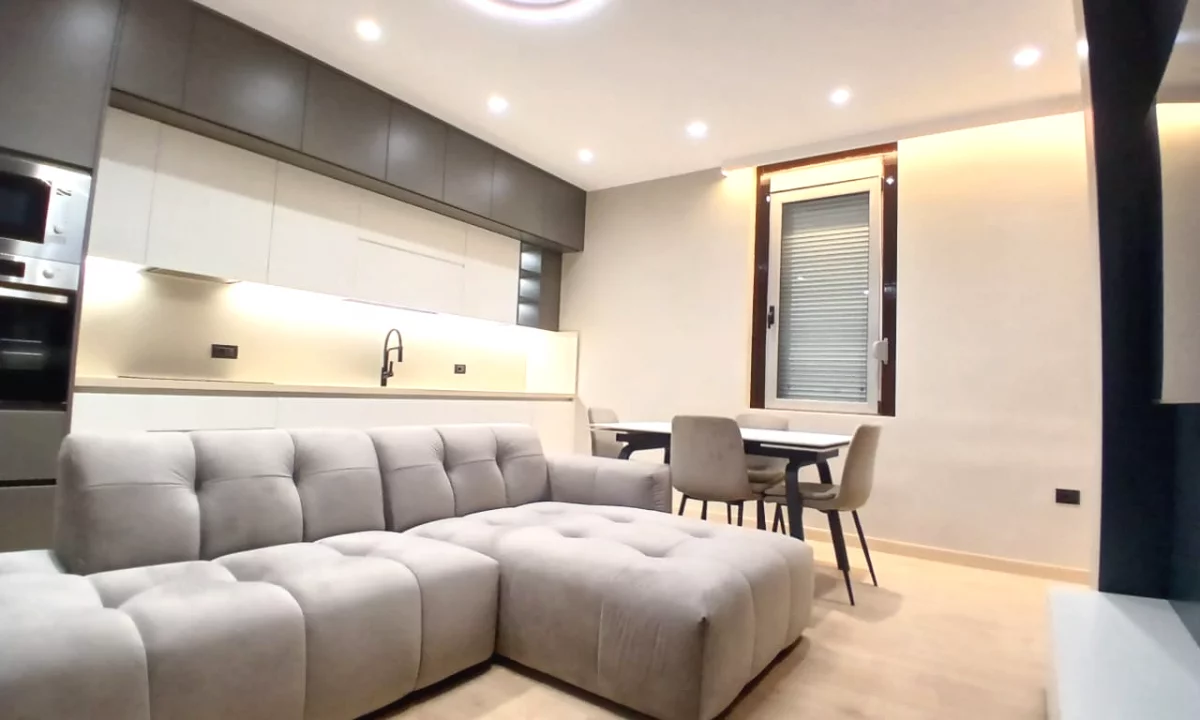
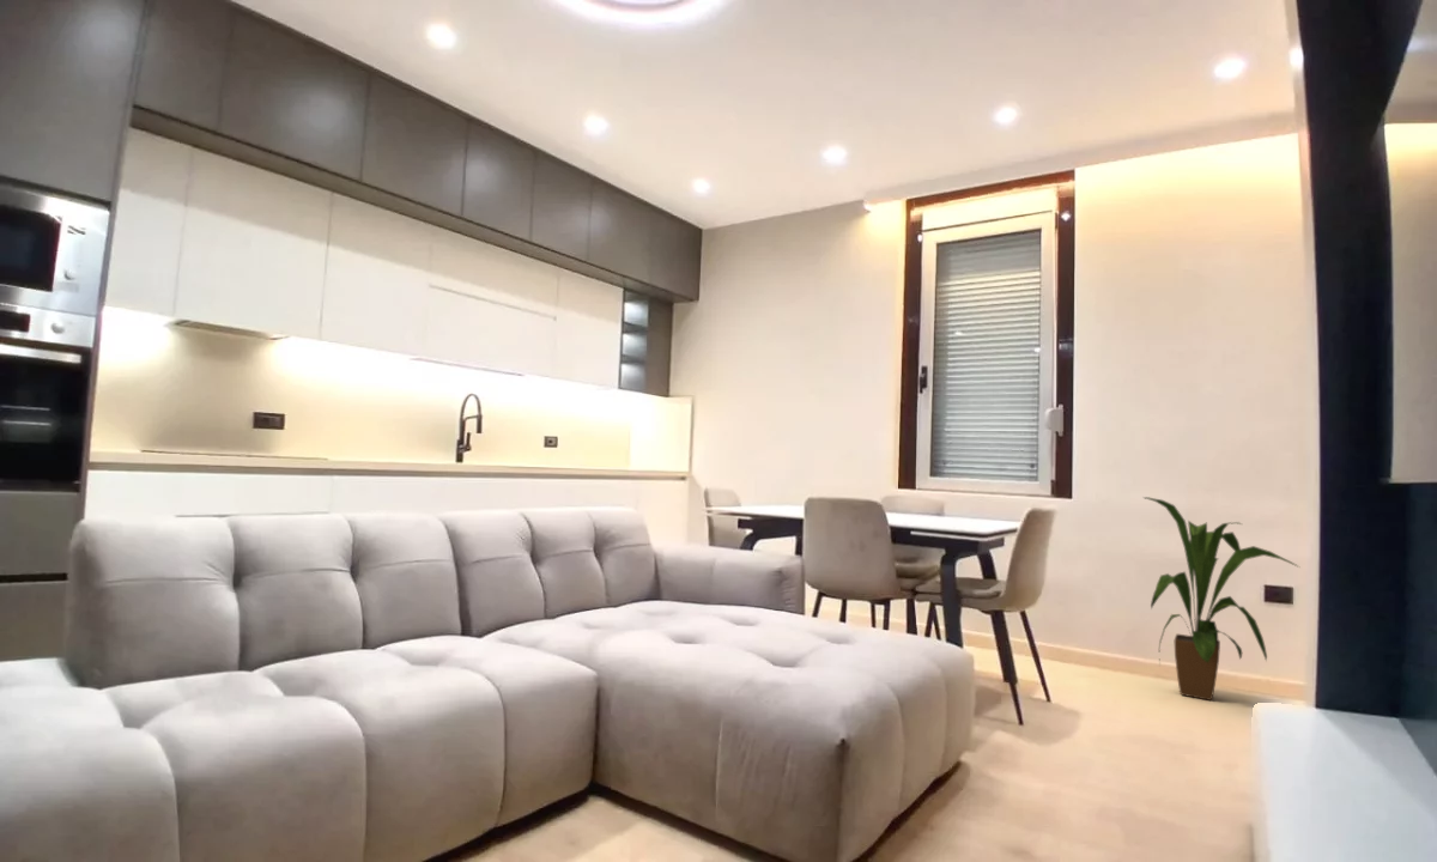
+ house plant [1141,496,1300,702]
